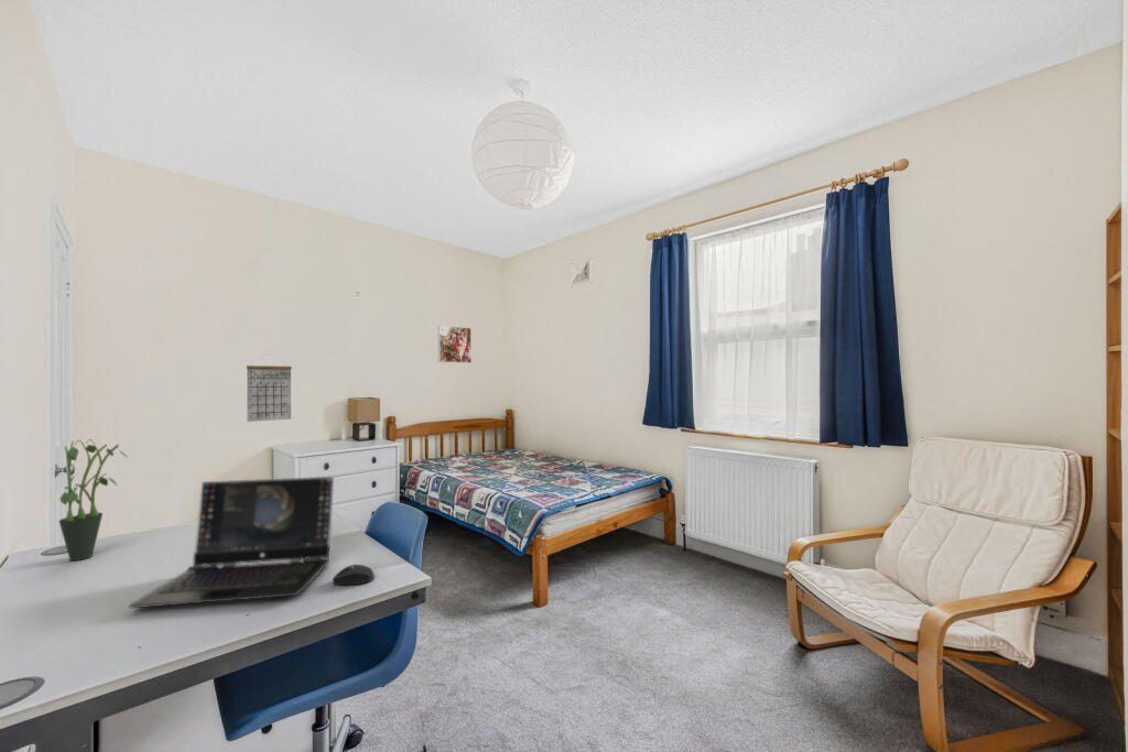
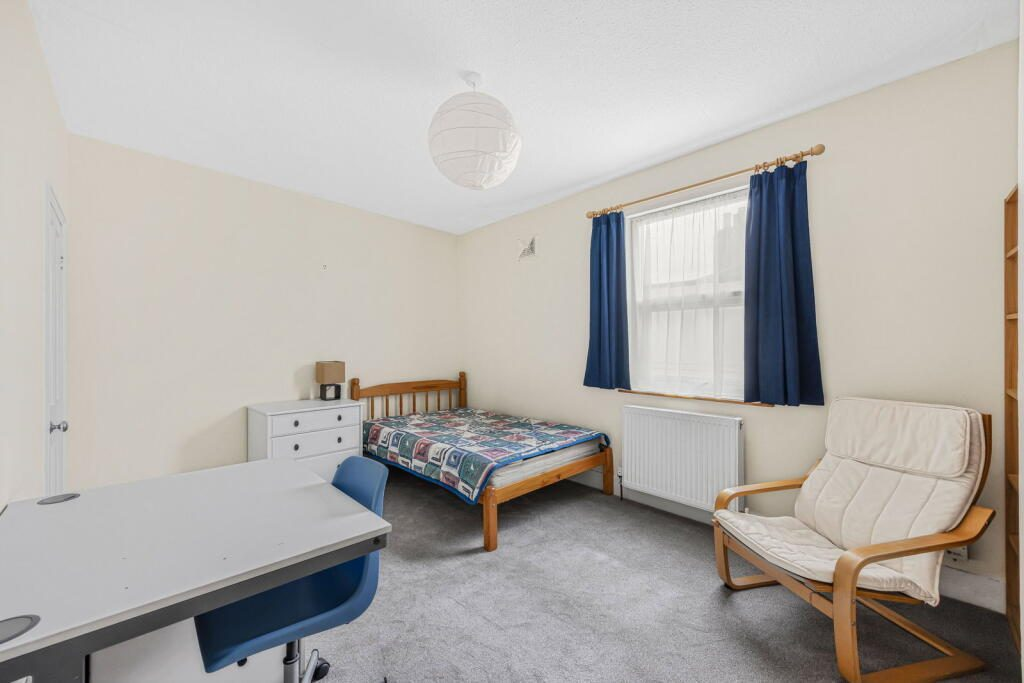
- potted plant [57,438,129,562]
- calendar [246,352,293,423]
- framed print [437,325,473,364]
- laptop [128,476,335,609]
- mouse [332,564,375,586]
